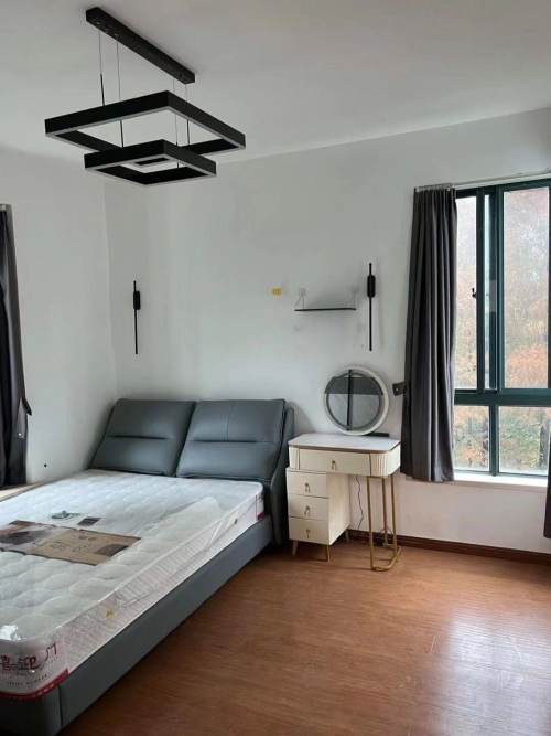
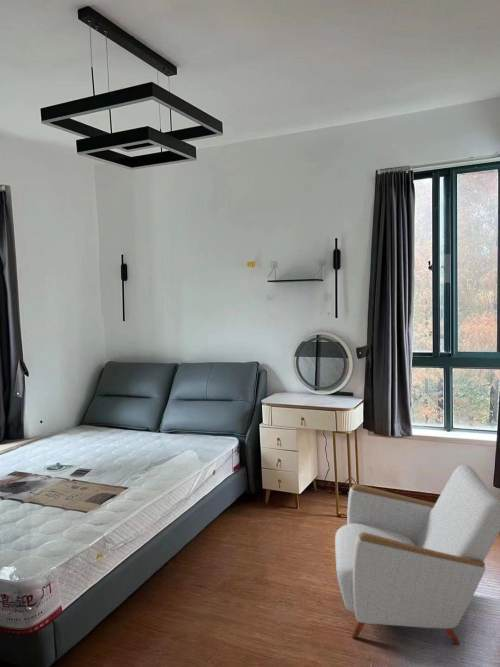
+ armchair [334,464,500,645]
